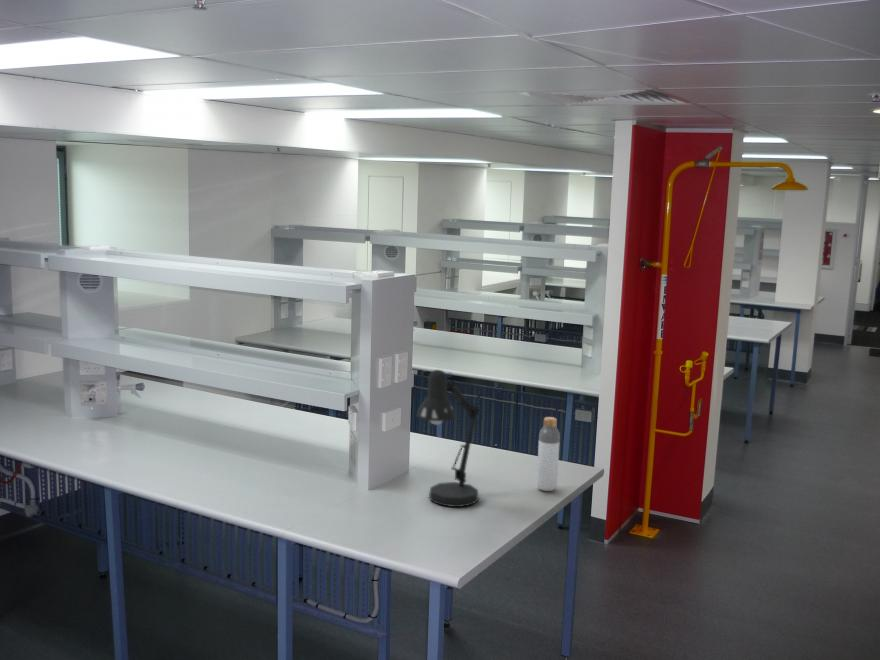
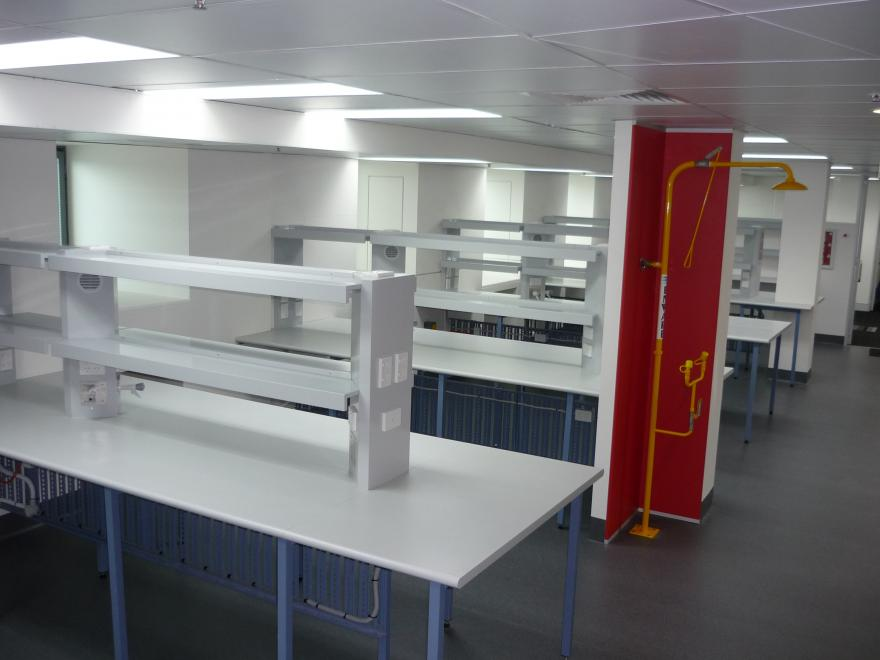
- bottle [536,416,561,492]
- desk lamp [416,369,481,508]
